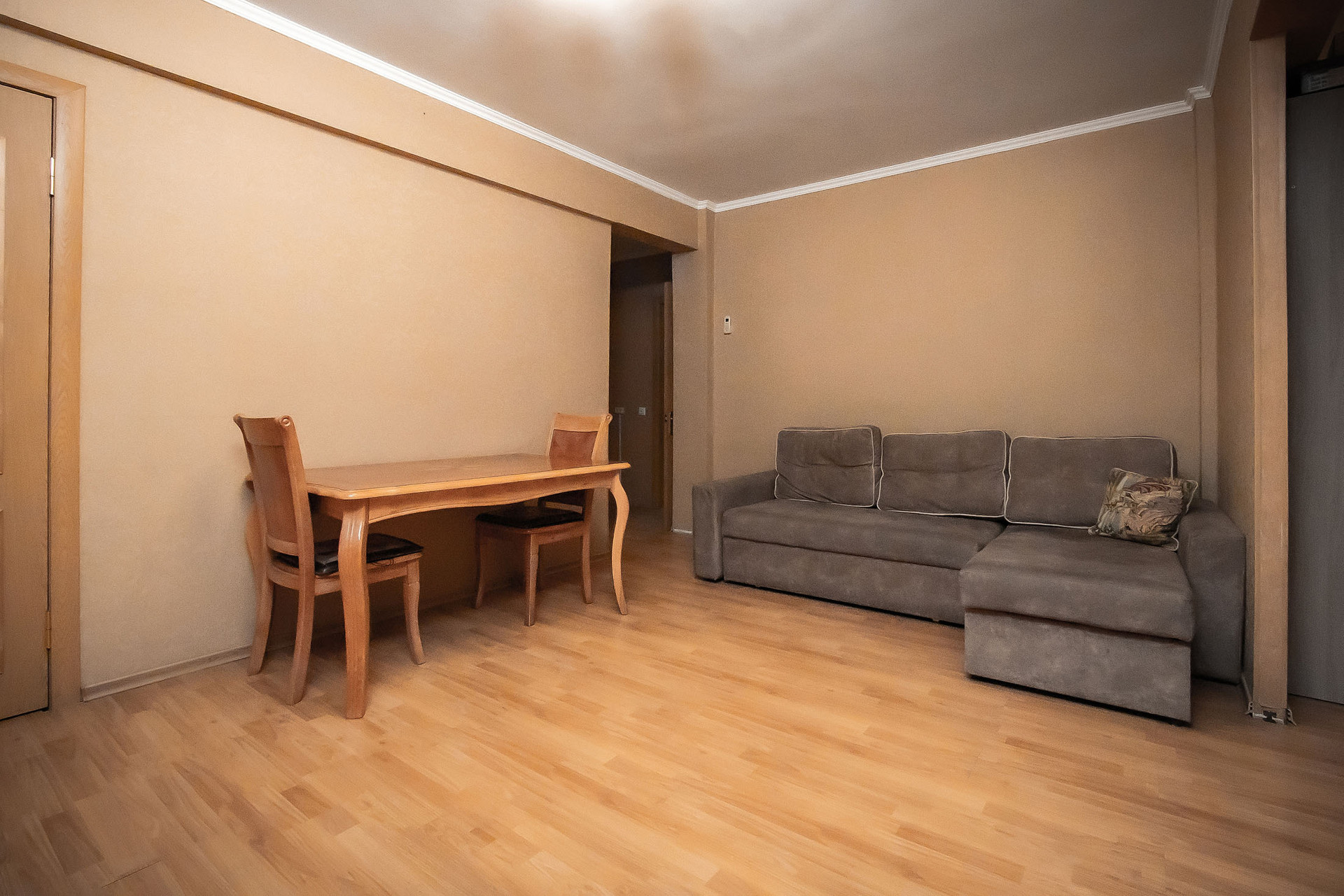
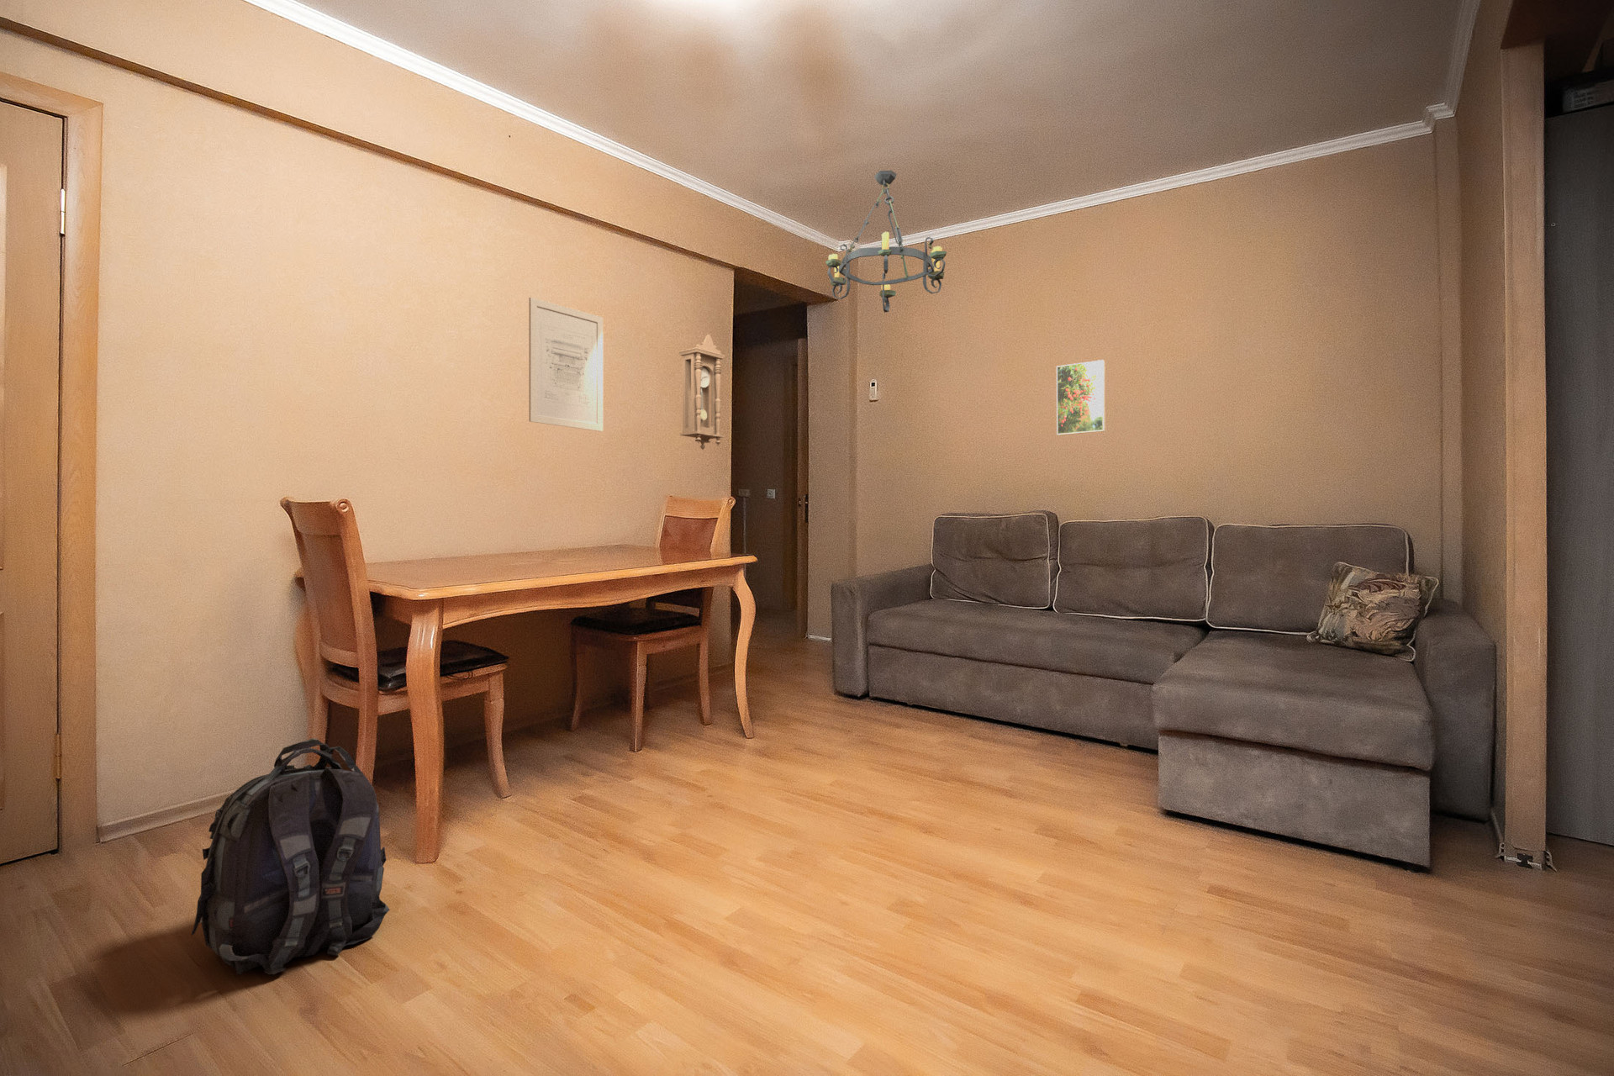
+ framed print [1056,359,1106,436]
+ chandelier [825,169,948,313]
+ backpack [191,739,390,976]
+ wall art [528,297,604,432]
+ pendulum clock [677,334,727,450]
